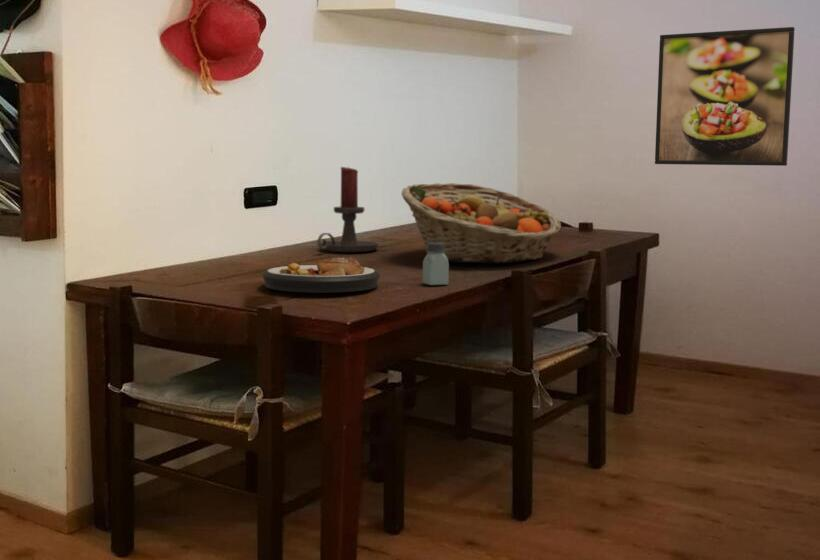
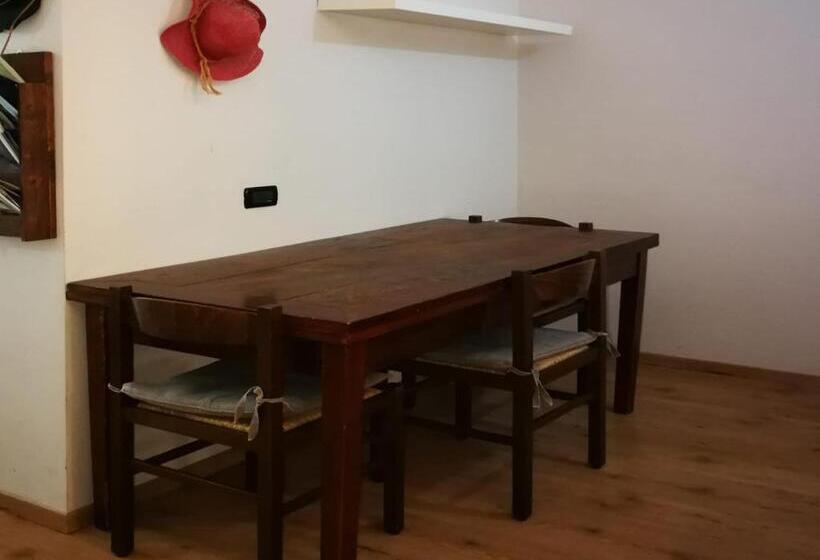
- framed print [654,26,796,167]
- candle holder [316,165,380,253]
- plate [261,256,381,294]
- saltshaker [422,242,450,286]
- fruit basket [400,182,562,264]
